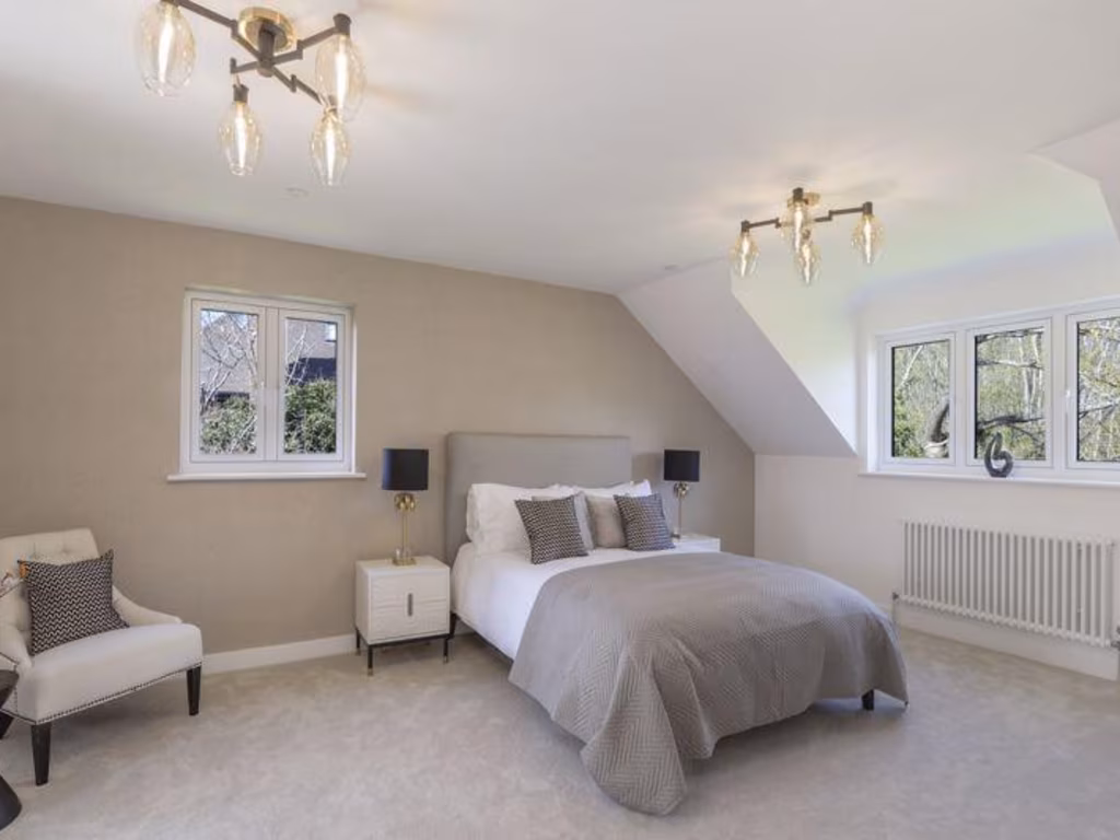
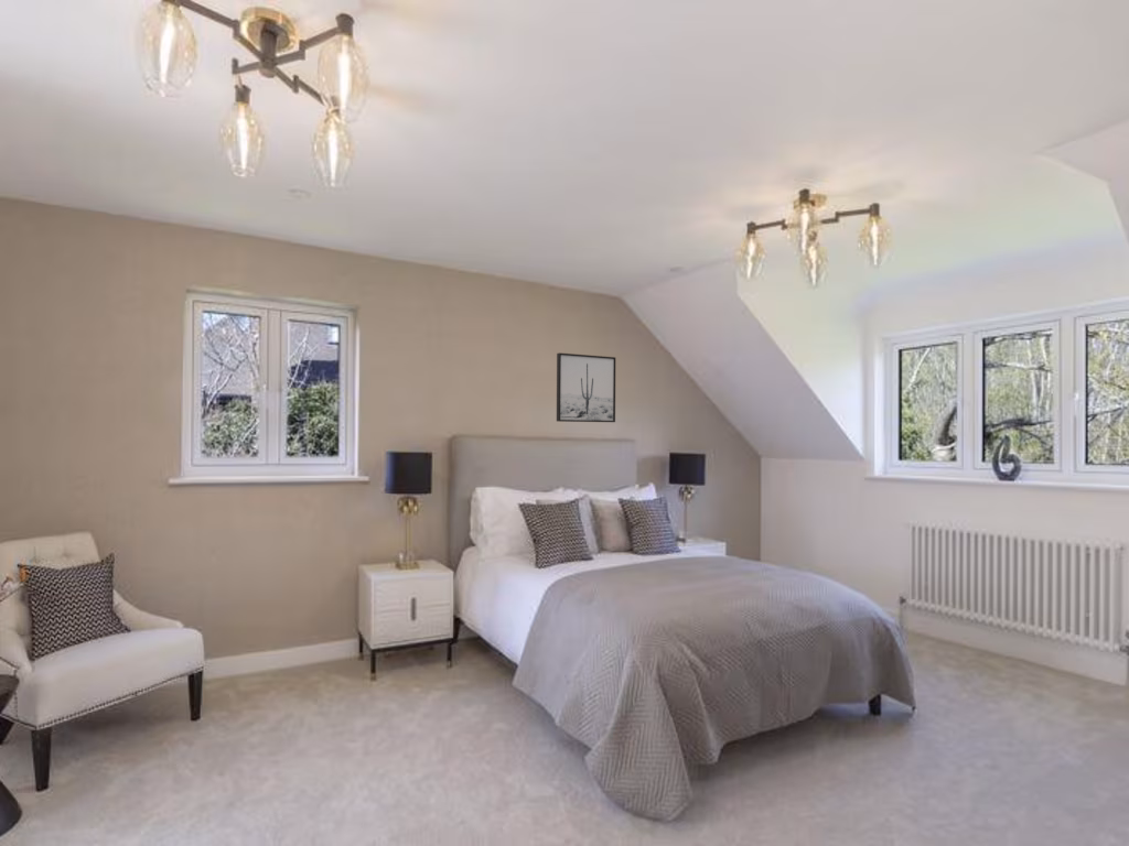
+ wall art [556,351,616,423]
